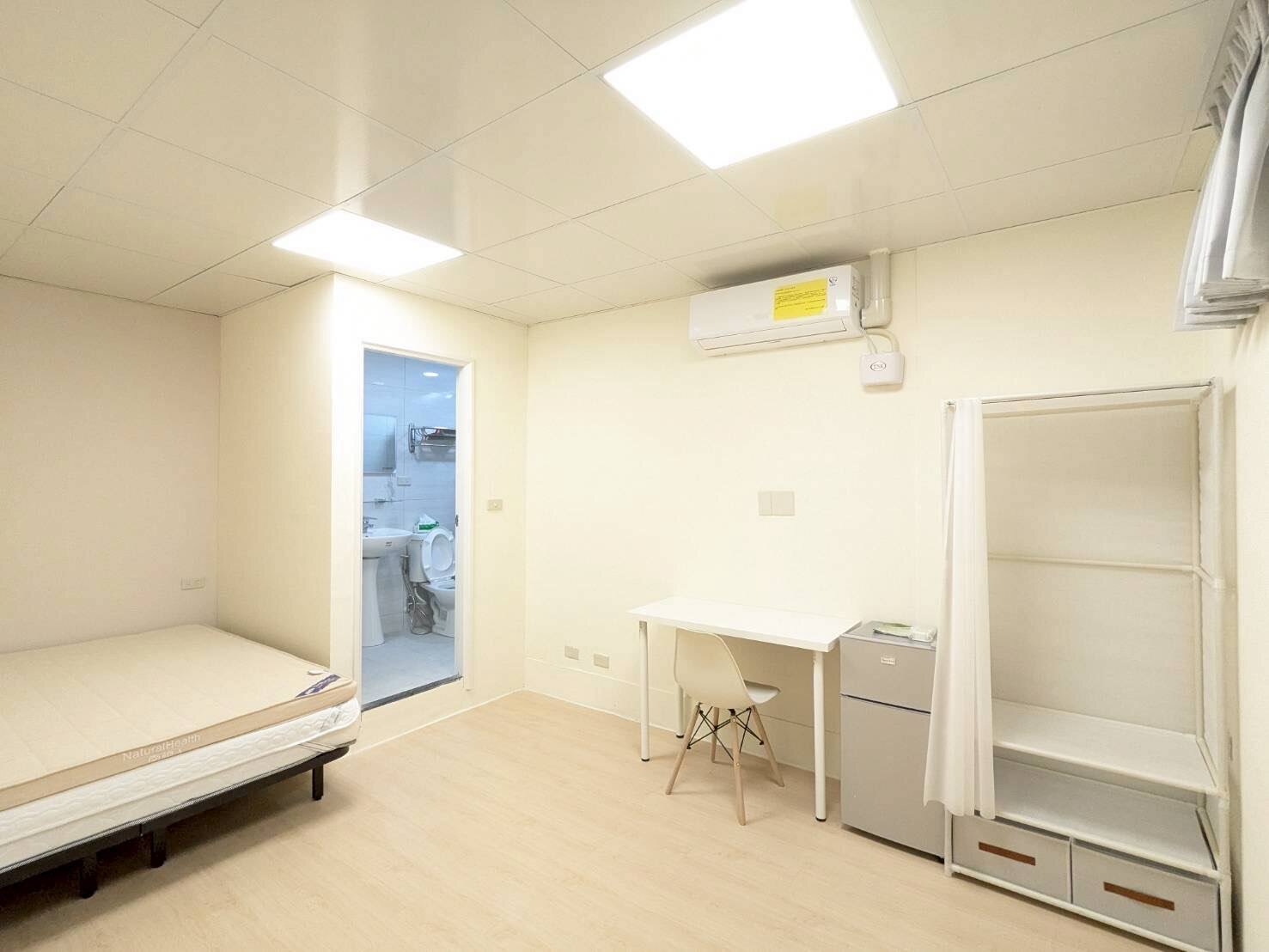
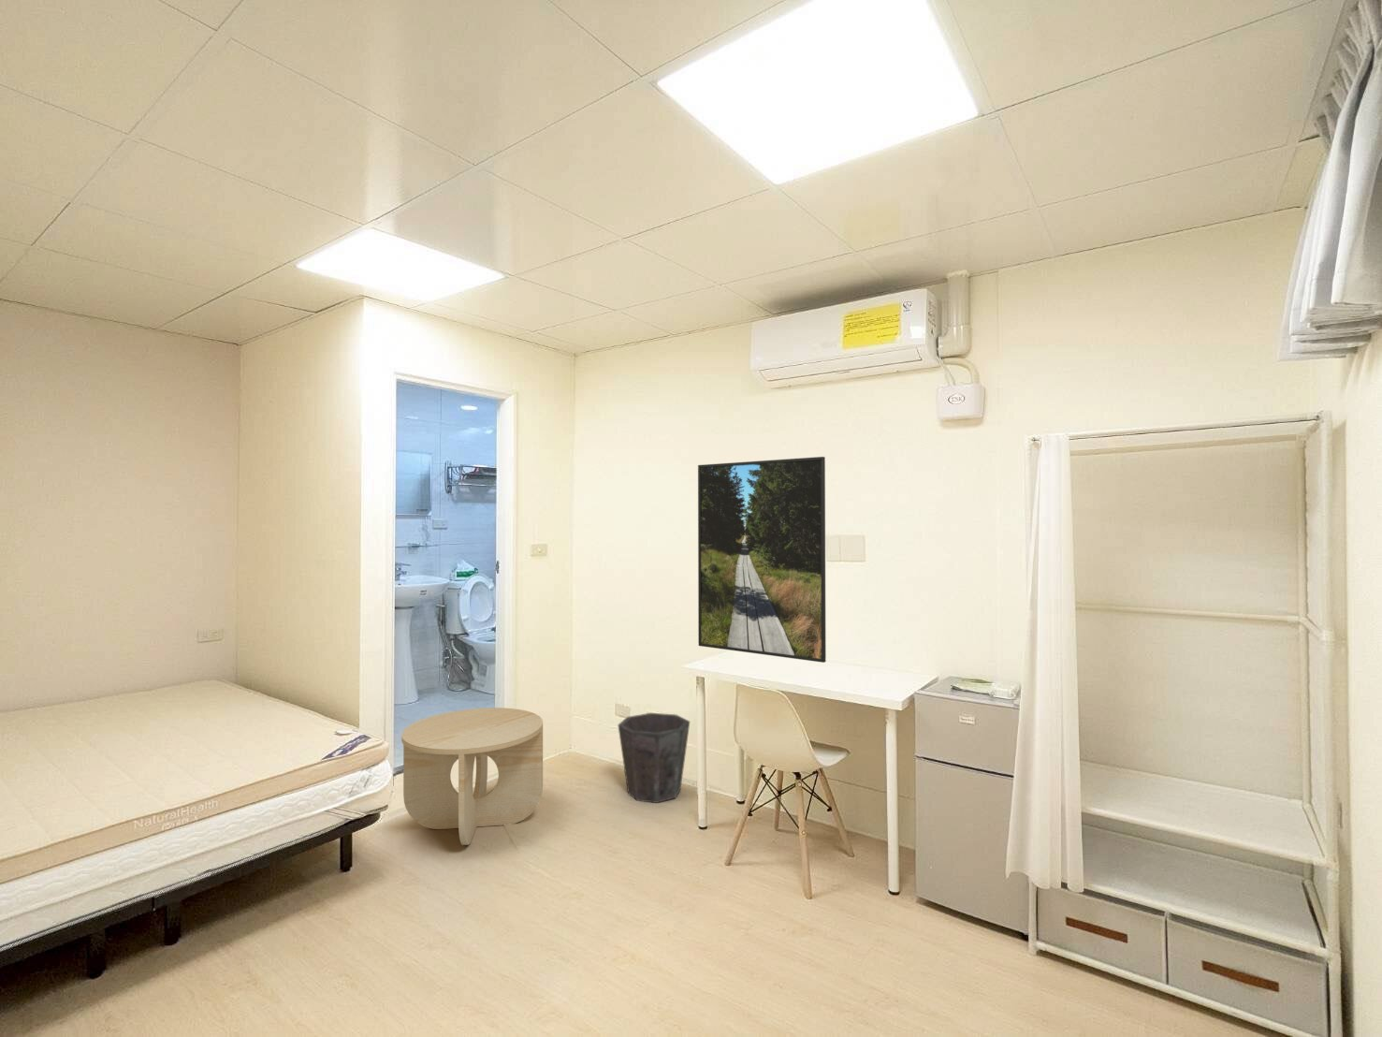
+ waste bin [616,712,690,804]
+ side table [401,707,543,846]
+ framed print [697,455,828,663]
